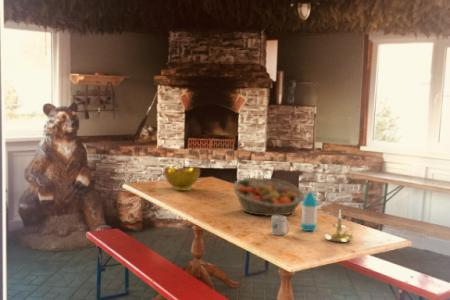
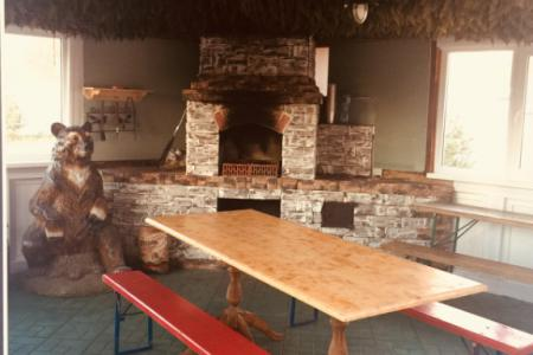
- fruit basket [232,177,305,217]
- decorative bowl [163,165,201,192]
- mug [270,215,290,236]
- candle holder [323,210,354,243]
- water bottle [300,188,318,232]
